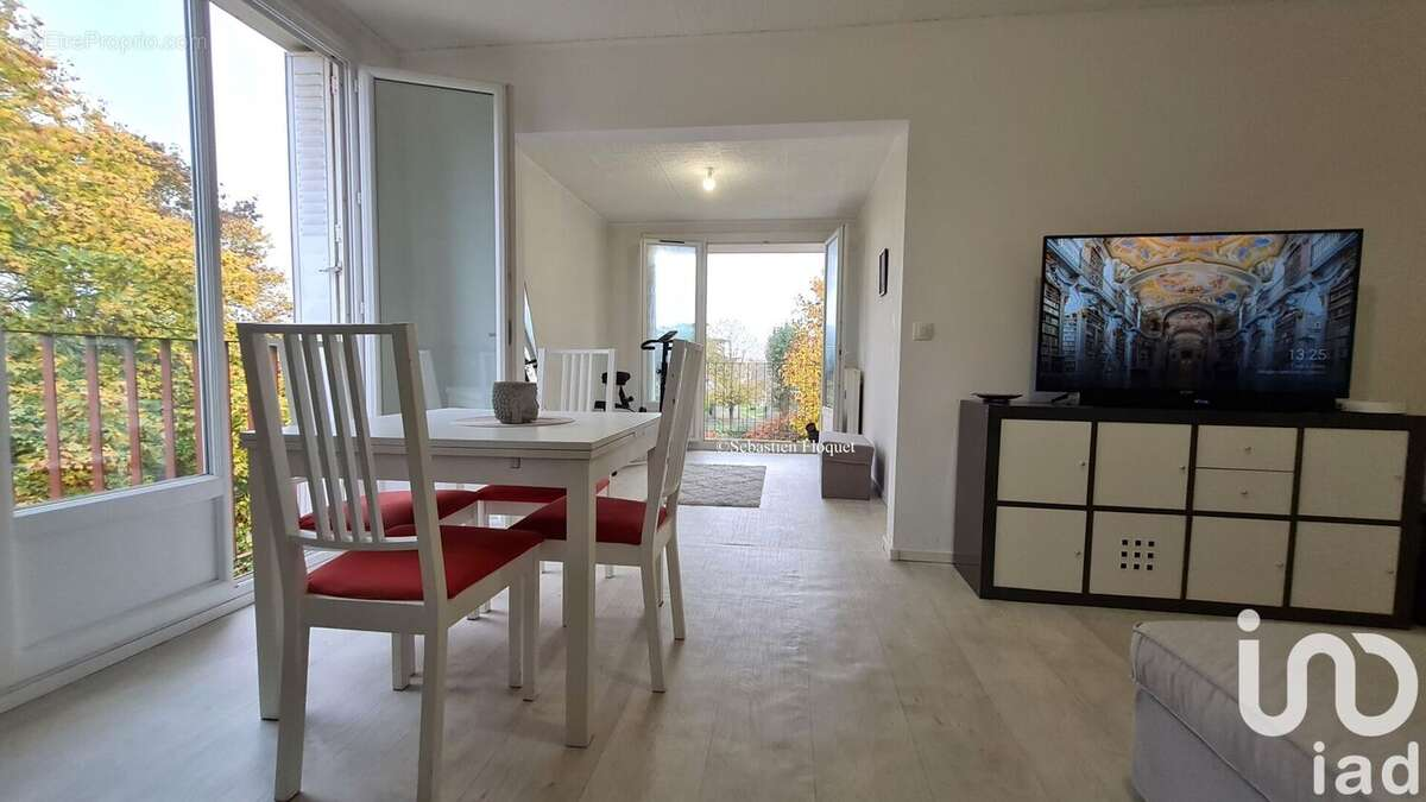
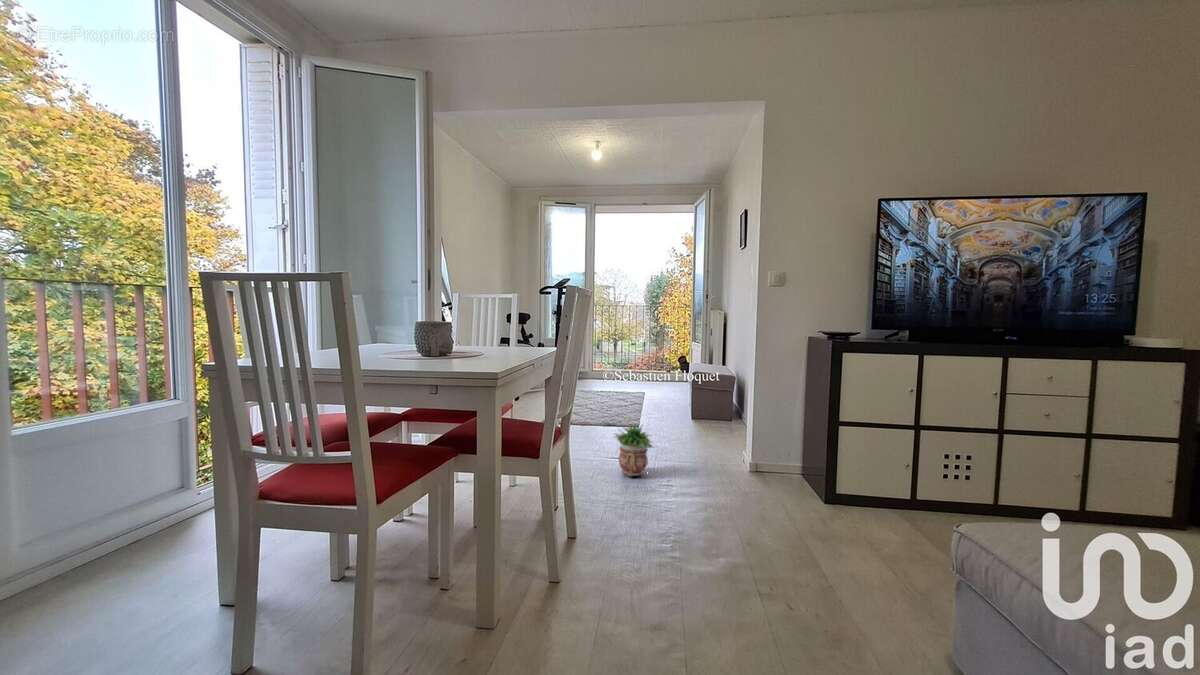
+ potted plant [613,423,655,477]
